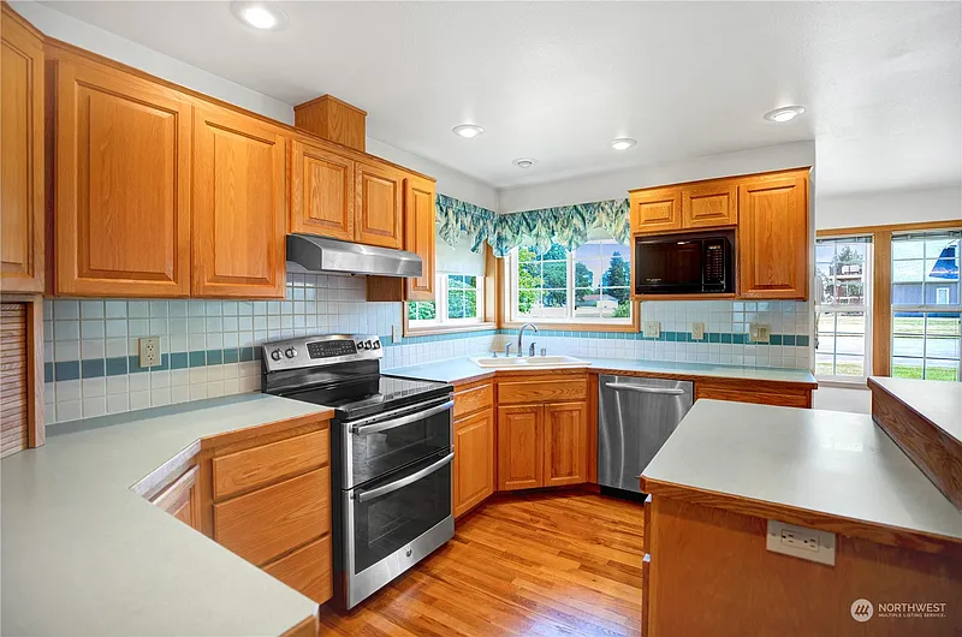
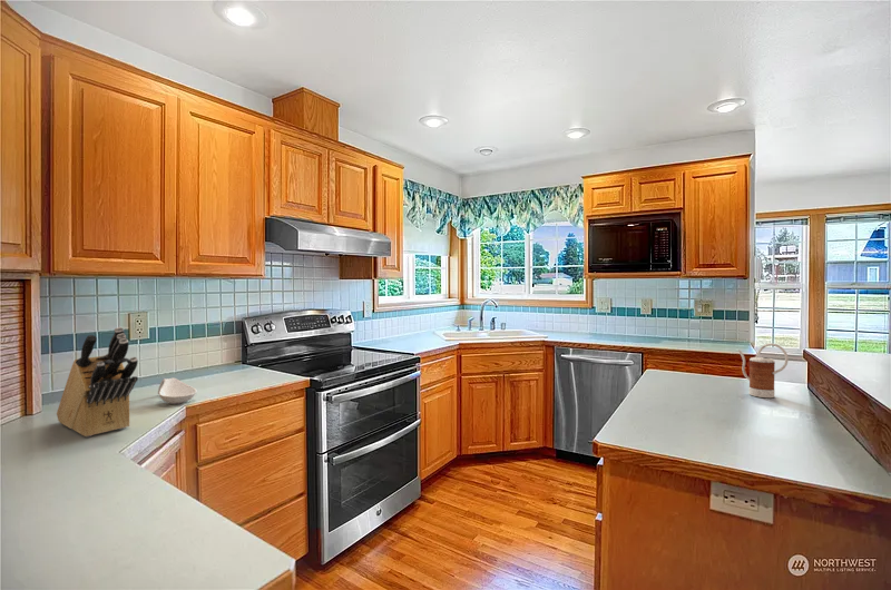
+ knife block [56,326,139,437]
+ spoon rest [157,376,197,405]
+ kettle [737,342,790,399]
